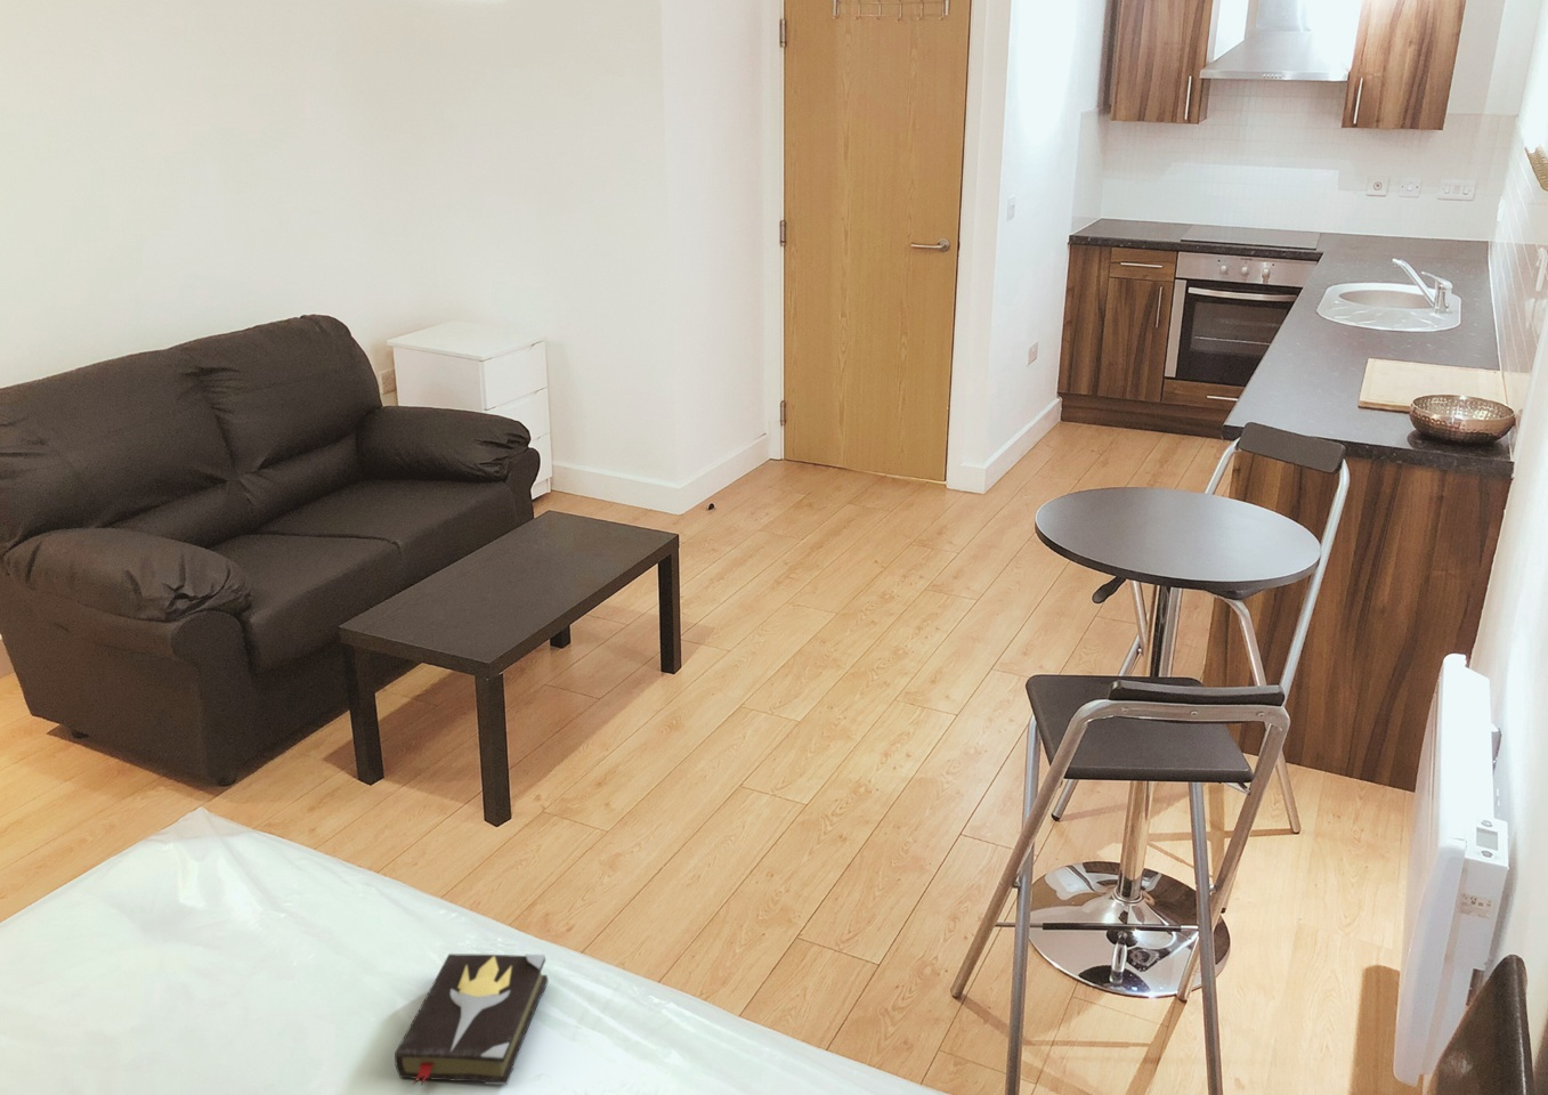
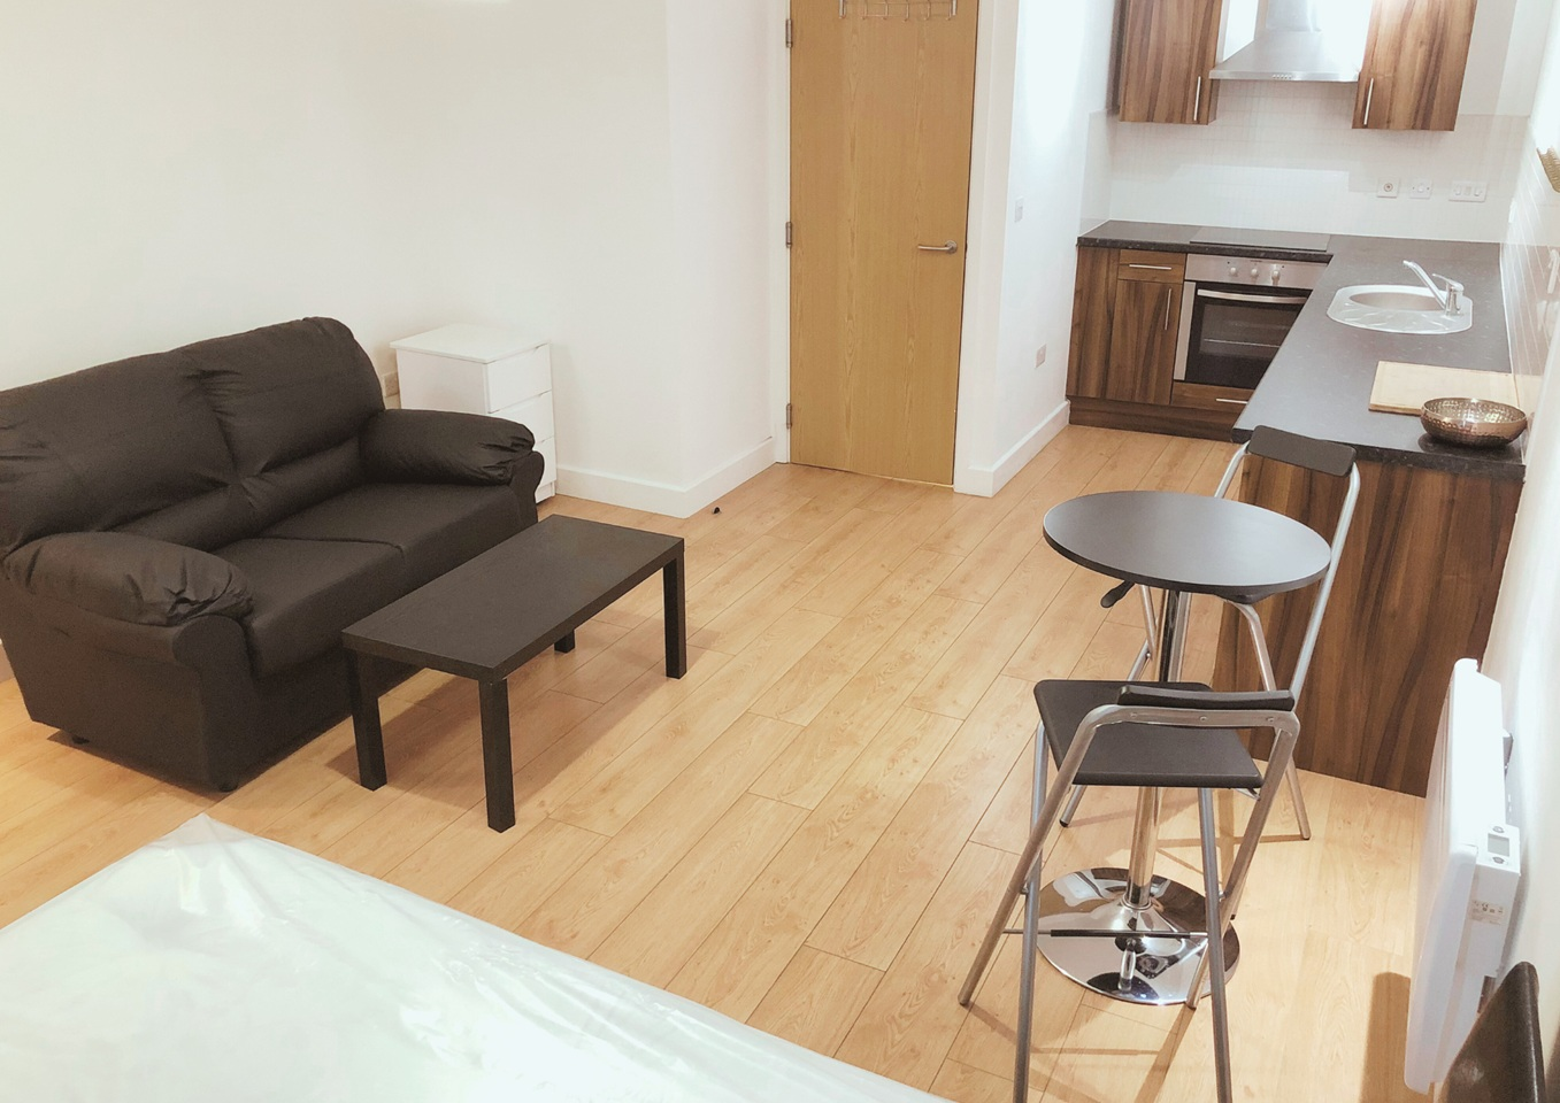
- hardback book [394,953,550,1087]
